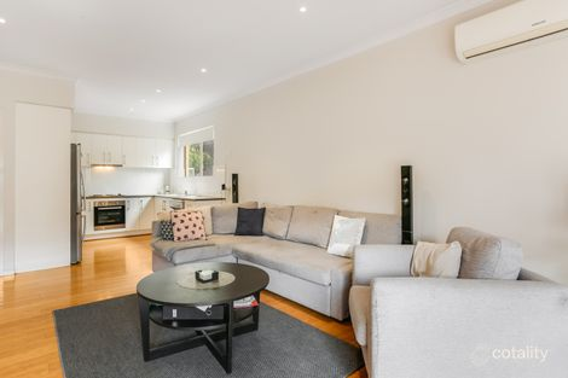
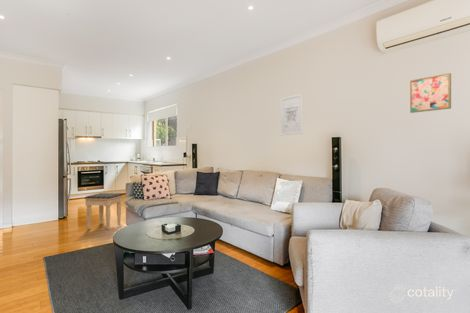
+ wall art [409,72,452,114]
+ wall art [279,92,304,136]
+ footstool [83,192,124,231]
